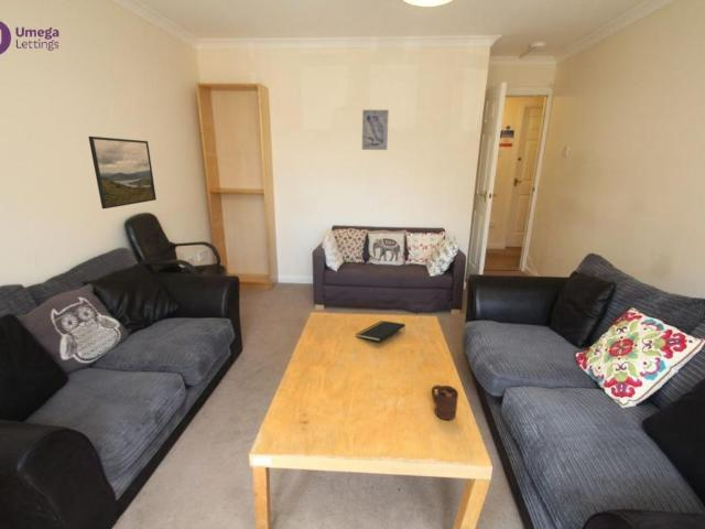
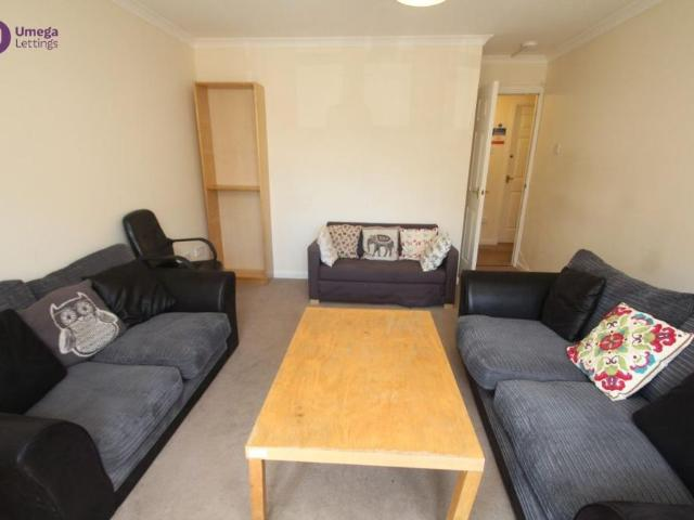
- cup [431,384,459,421]
- notepad [355,320,406,343]
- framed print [87,136,158,209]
- wall art [361,109,390,151]
